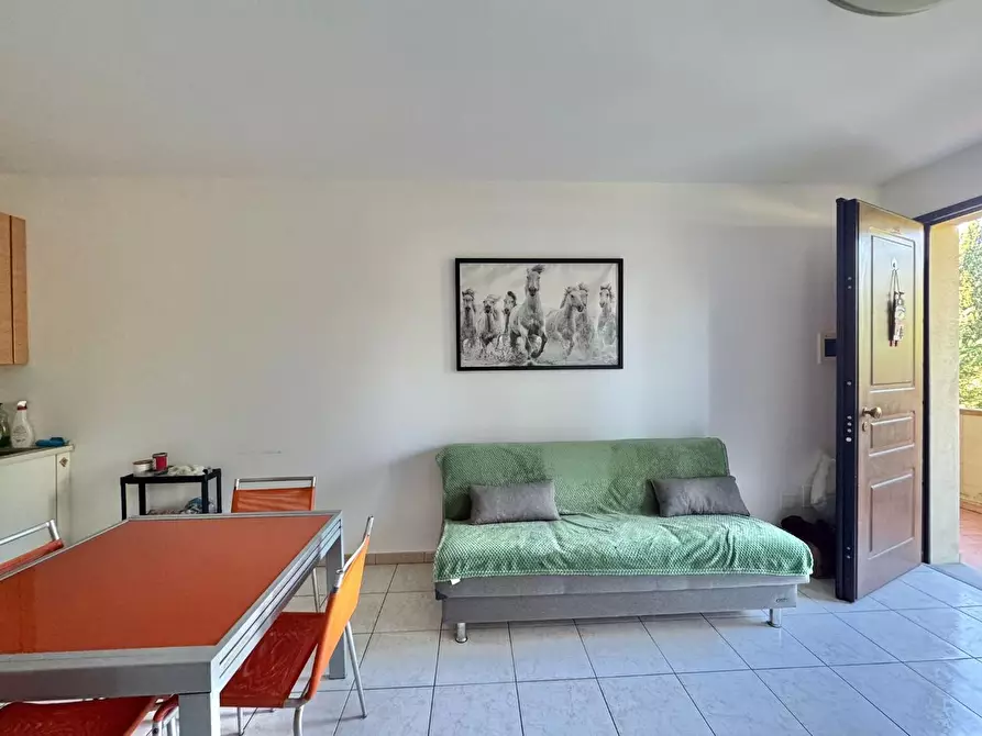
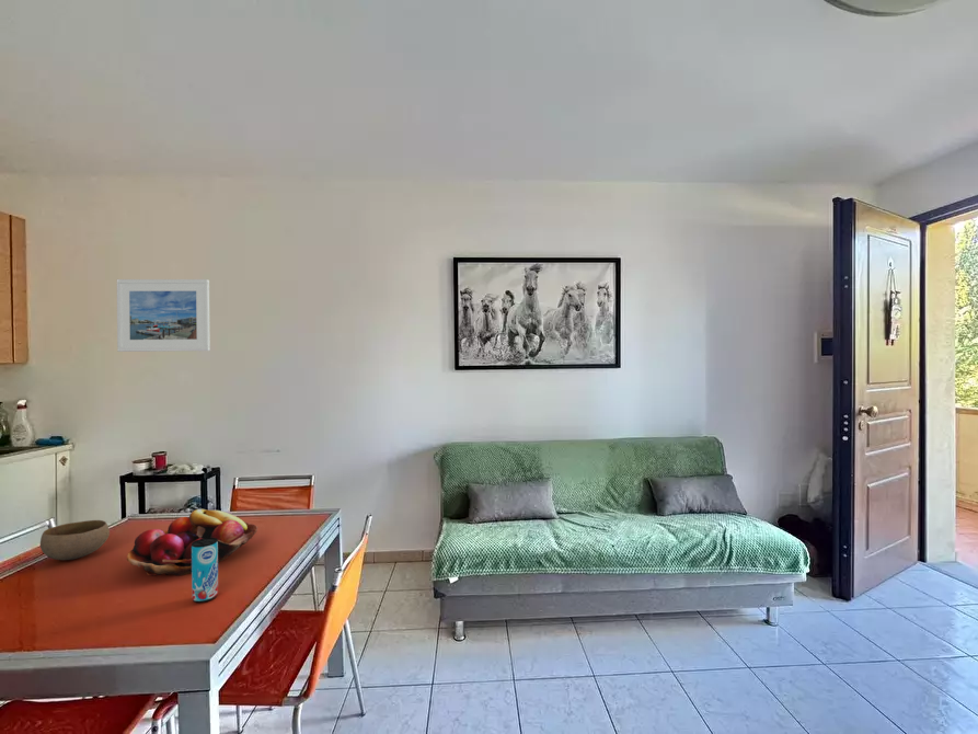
+ fruit basket [126,508,258,577]
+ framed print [116,278,211,353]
+ bowl [39,519,111,561]
+ beverage can [191,538,219,604]
